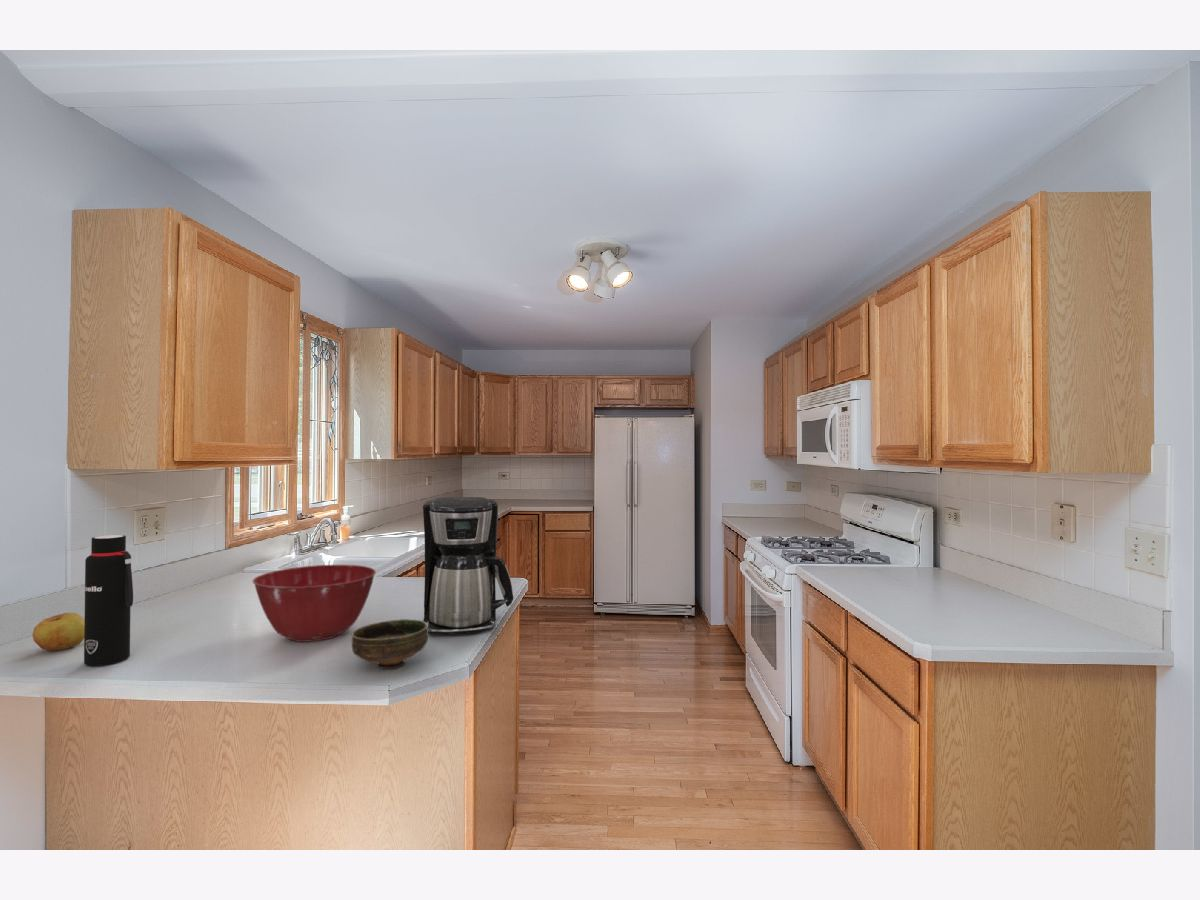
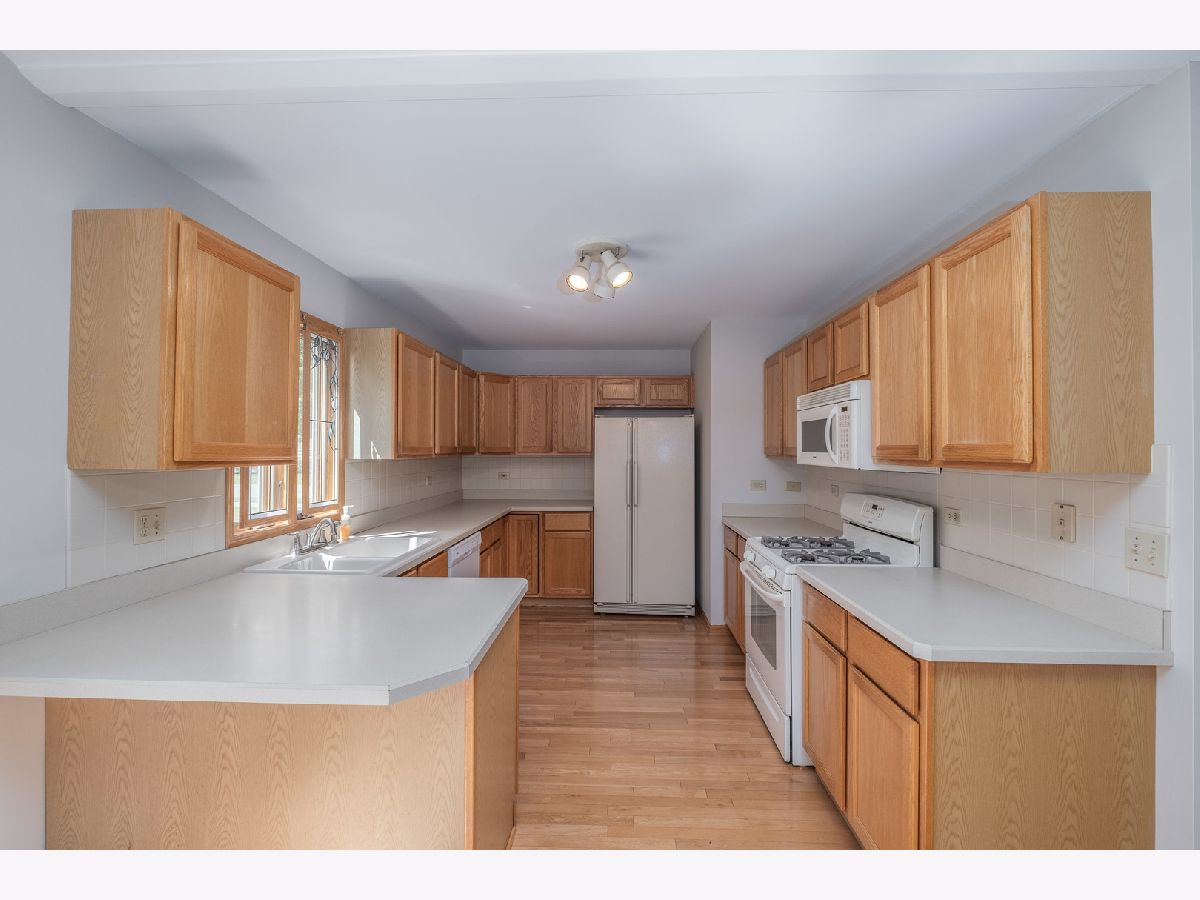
- water bottle [83,534,134,667]
- bowl [351,618,429,670]
- apple [31,612,85,652]
- mixing bowl [252,564,377,643]
- coffee maker [422,496,514,636]
